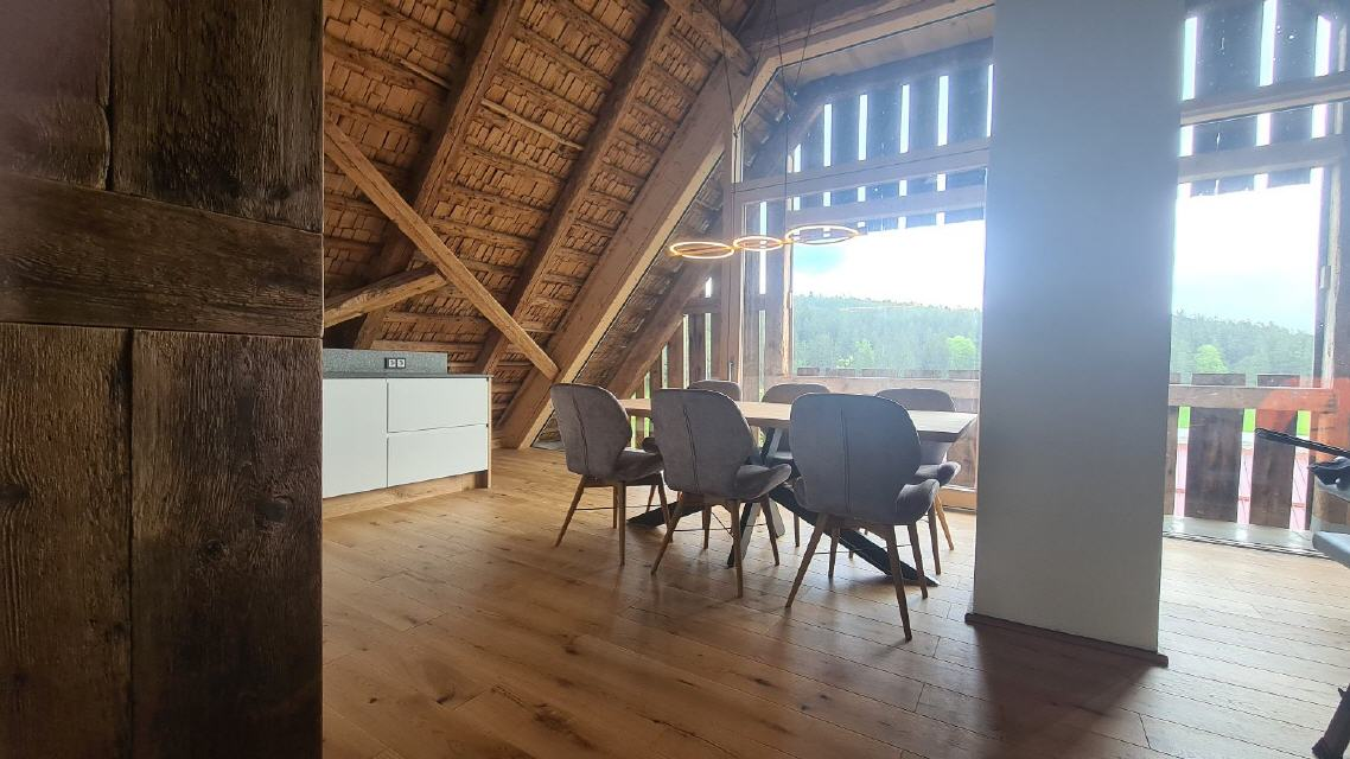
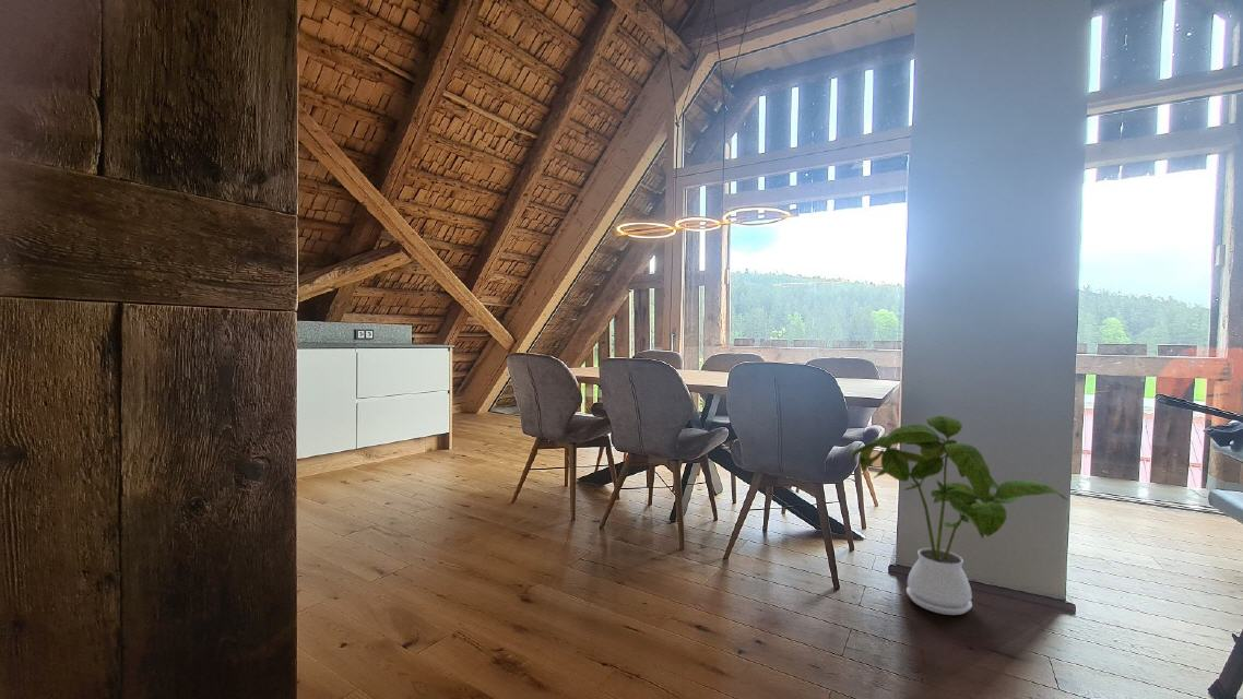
+ house plant [849,415,1068,616]
